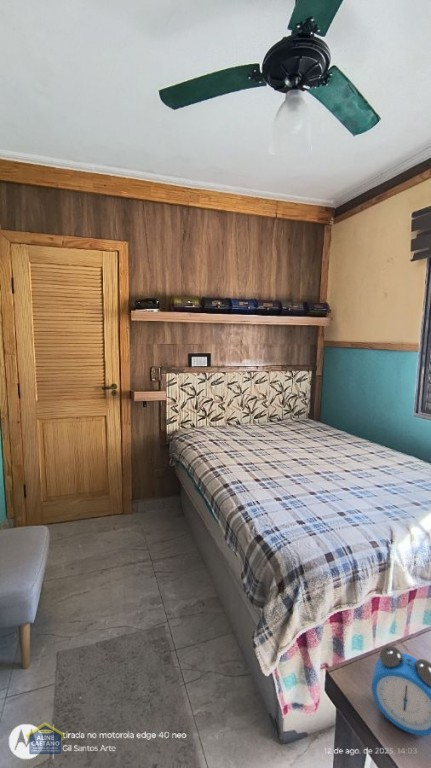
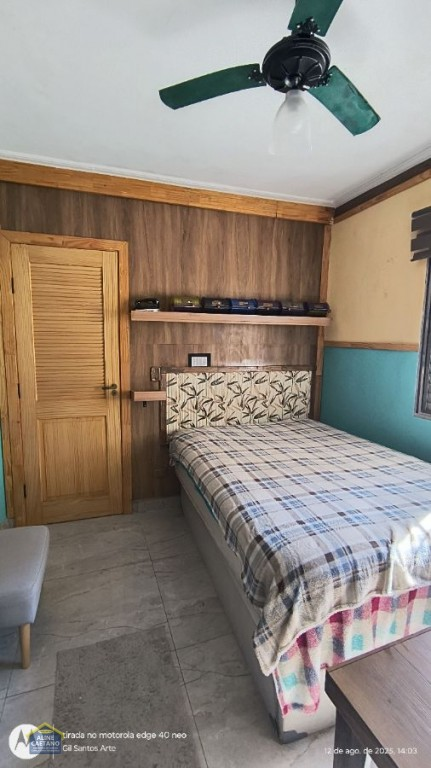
- alarm clock [370,645,431,739]
